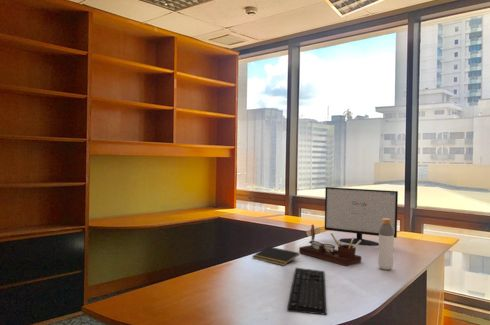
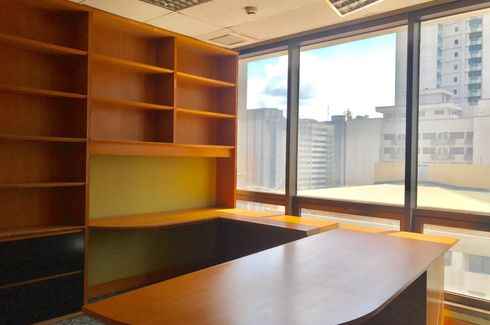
- keyboard [286,267,328,316]
- notepad [251,246,300,267]
- computer monitor [324,186,399,246]
- desk organizer [298,224,362,267]
- bottle [377,218,395,271]
